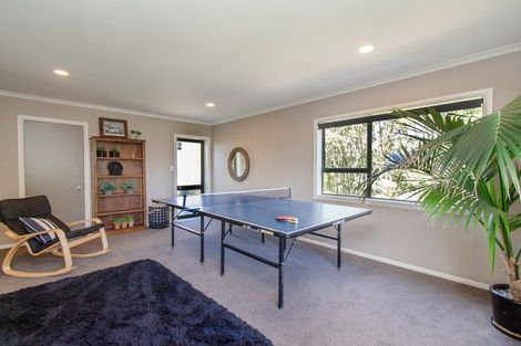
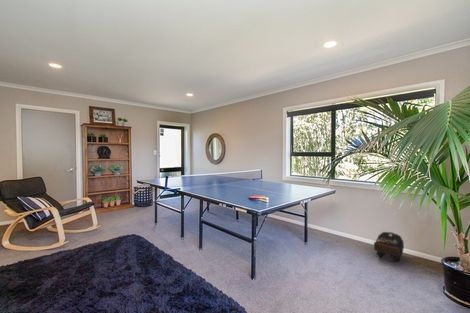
+ backpack [373,231,405,262]
